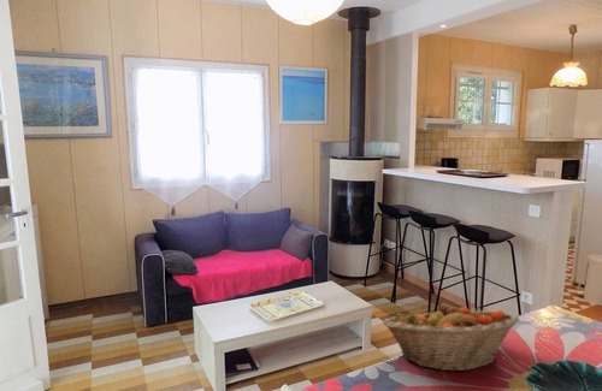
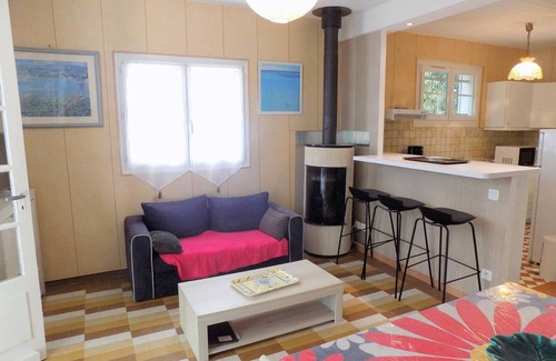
- fruit basket [382,302,521,373]
